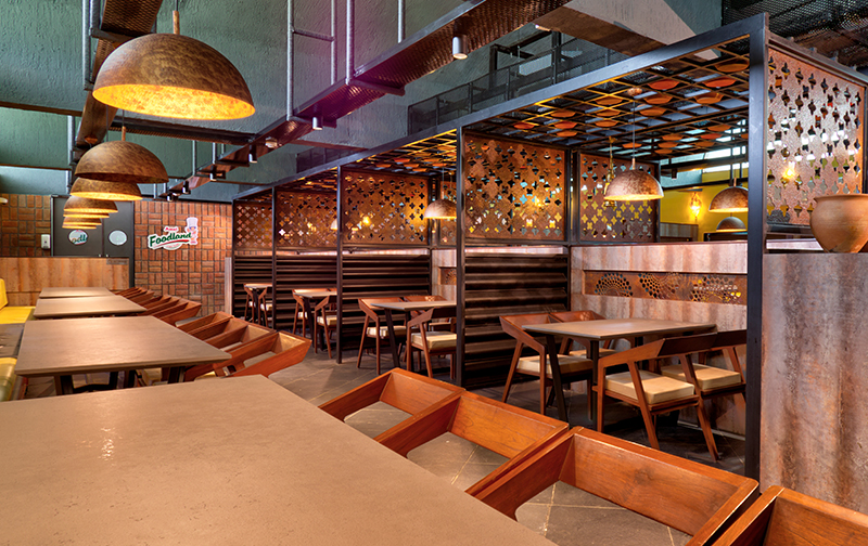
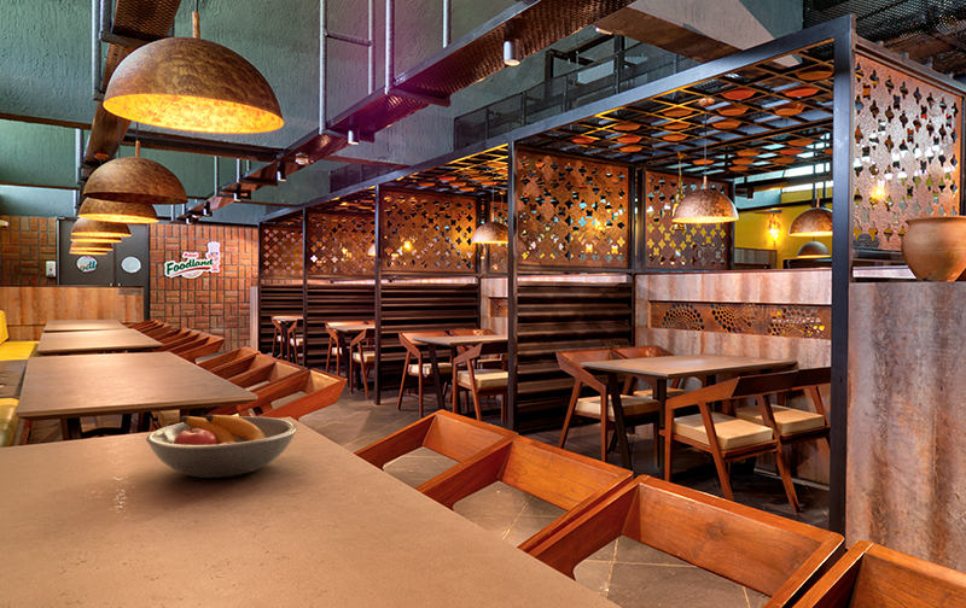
+ fruit bowl [145,414,298,479]
